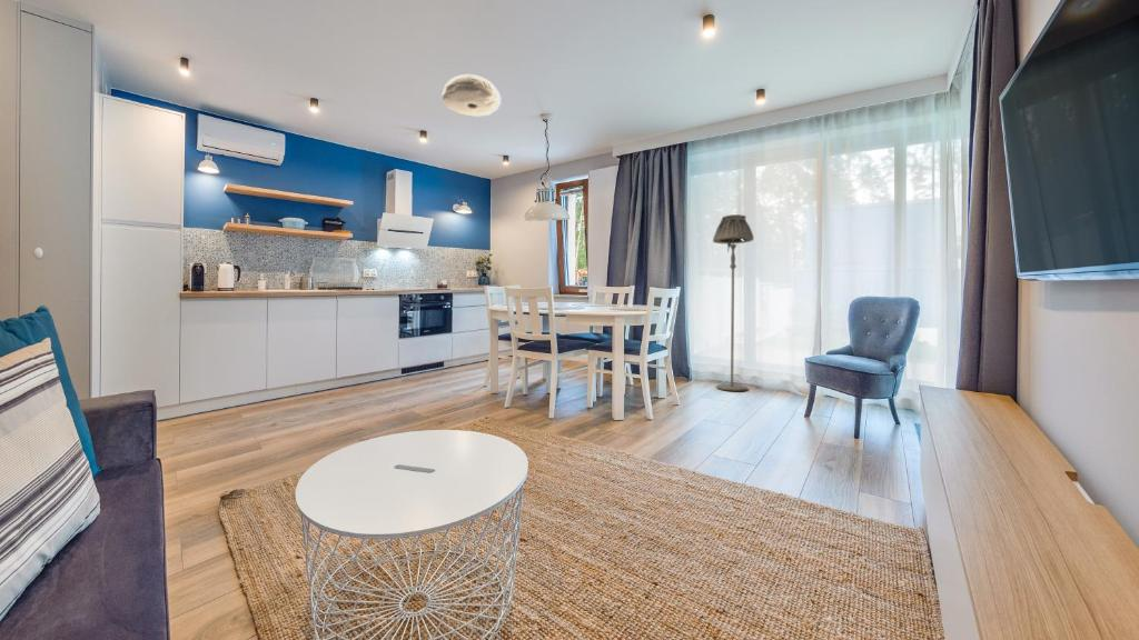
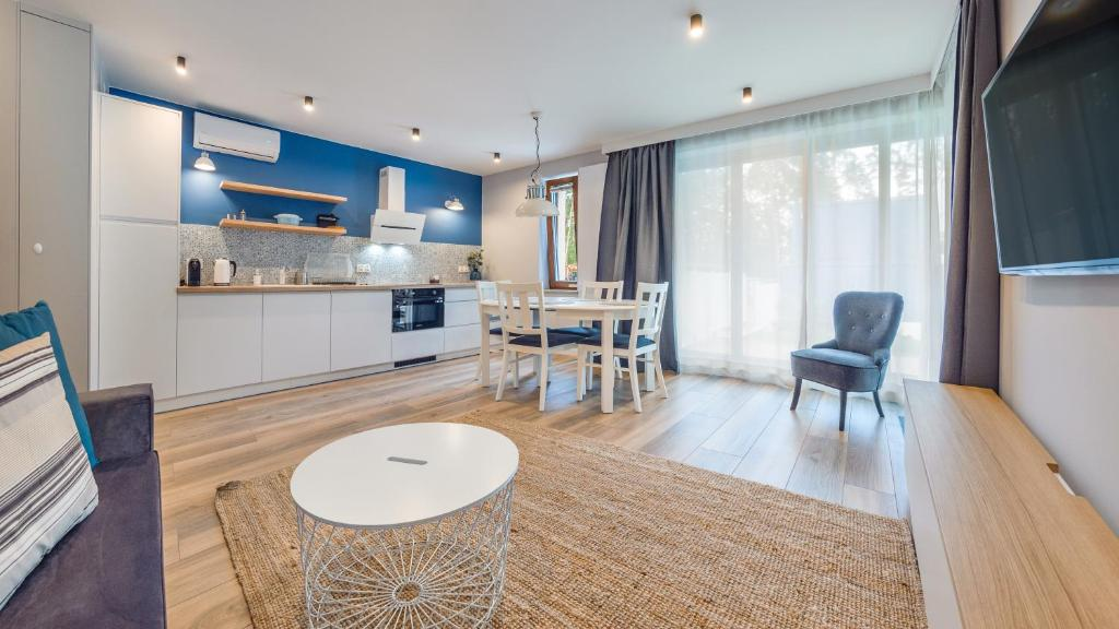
- floor lamp [712,213,755,392]
- ceiling light [442,73,502,117]
